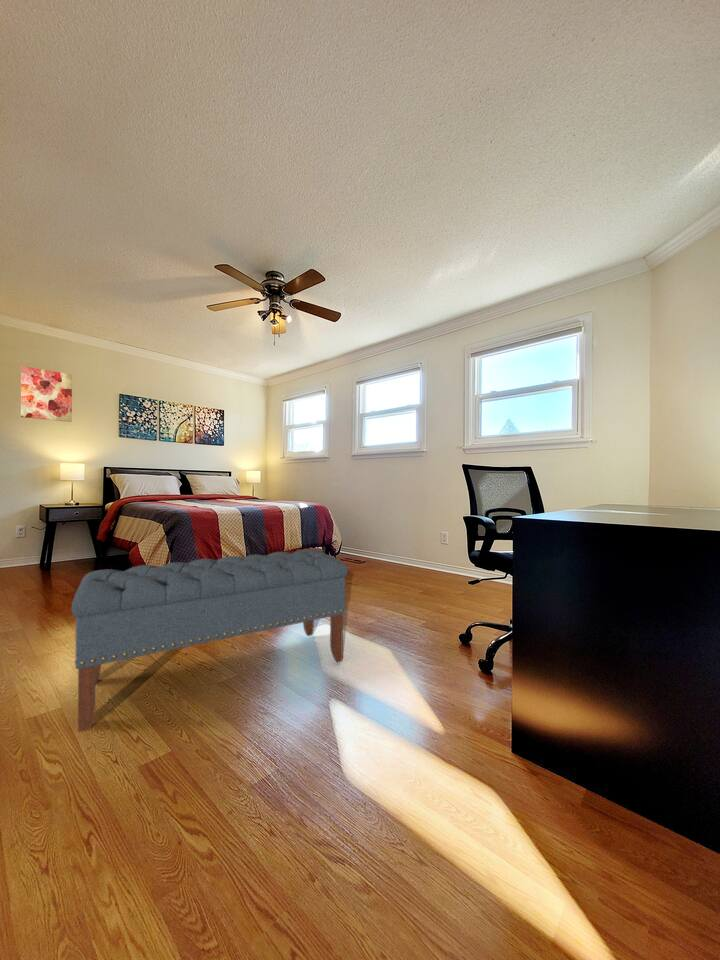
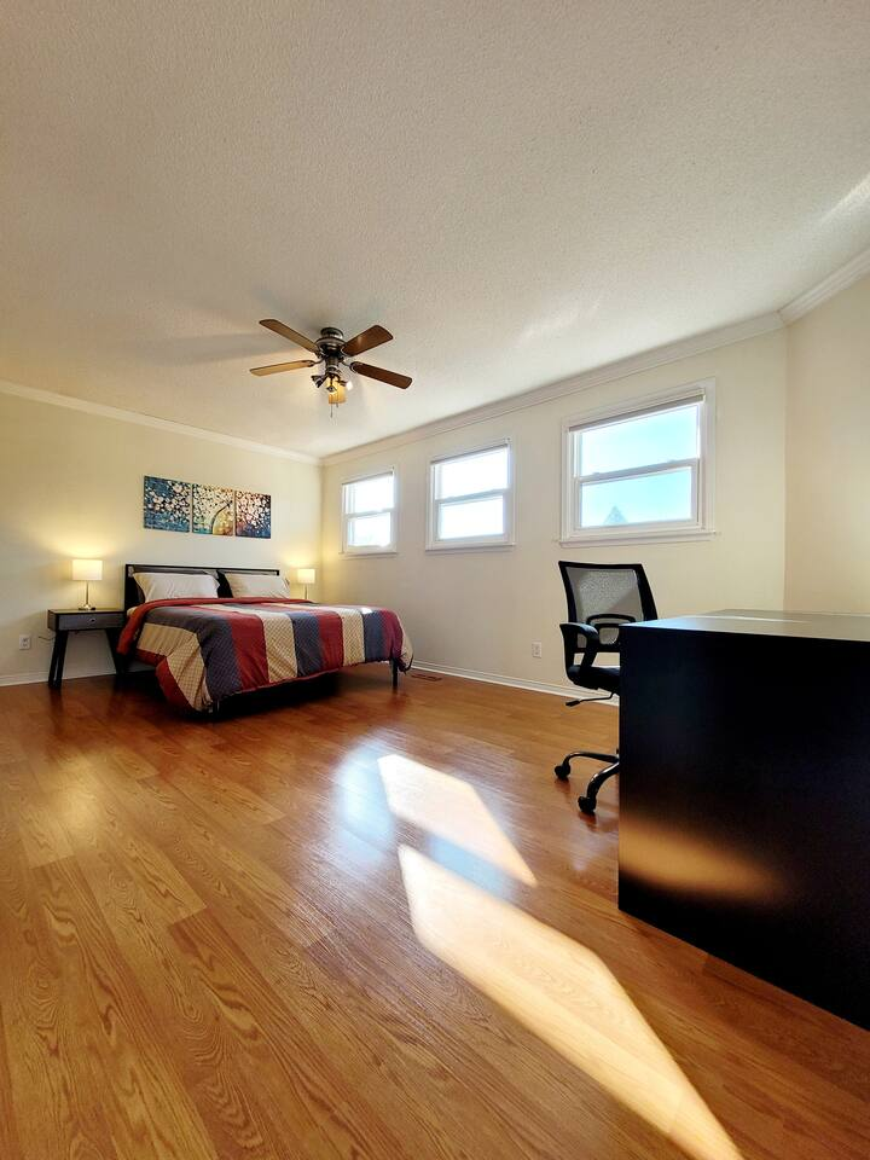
- bench [71,548,349,733]
- wall art [20,365,73,423]
